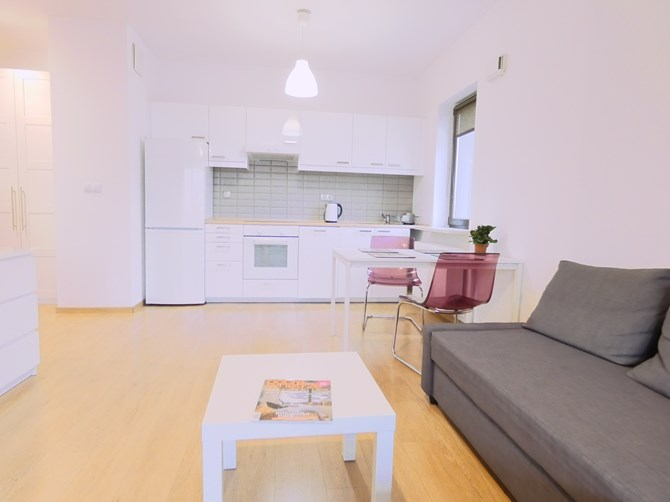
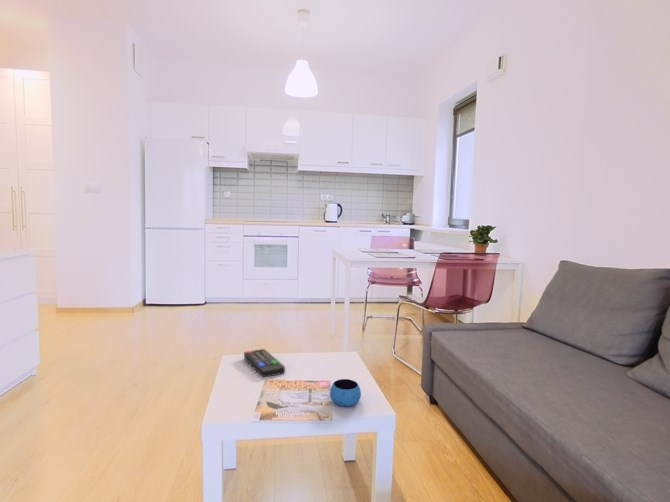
+ mug [329,378,362,407]
+ remote control [243,348,286,378]
